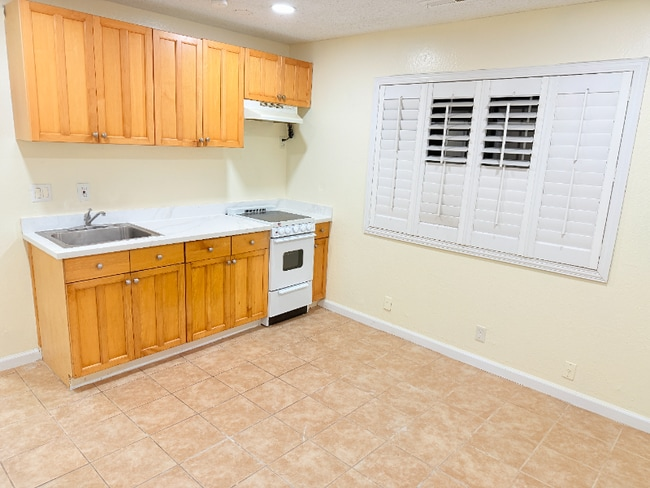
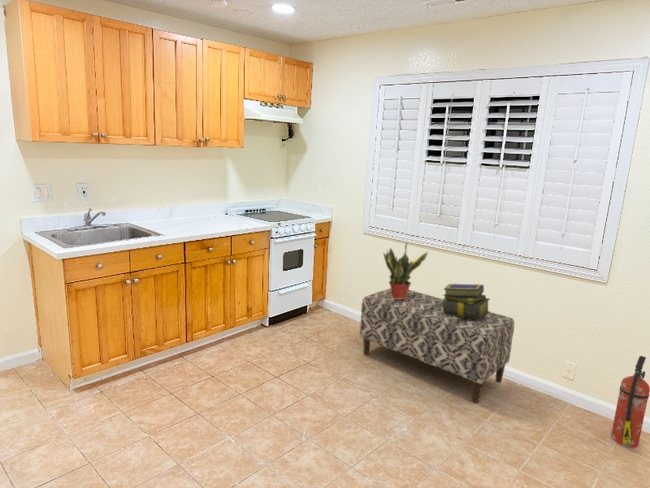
+ potted plant [382,242,429,299]
+ stack of books [442,283,491,319]
+ fire extinguisher [610,355,650,449]
+ bench [359,288,515,403]
